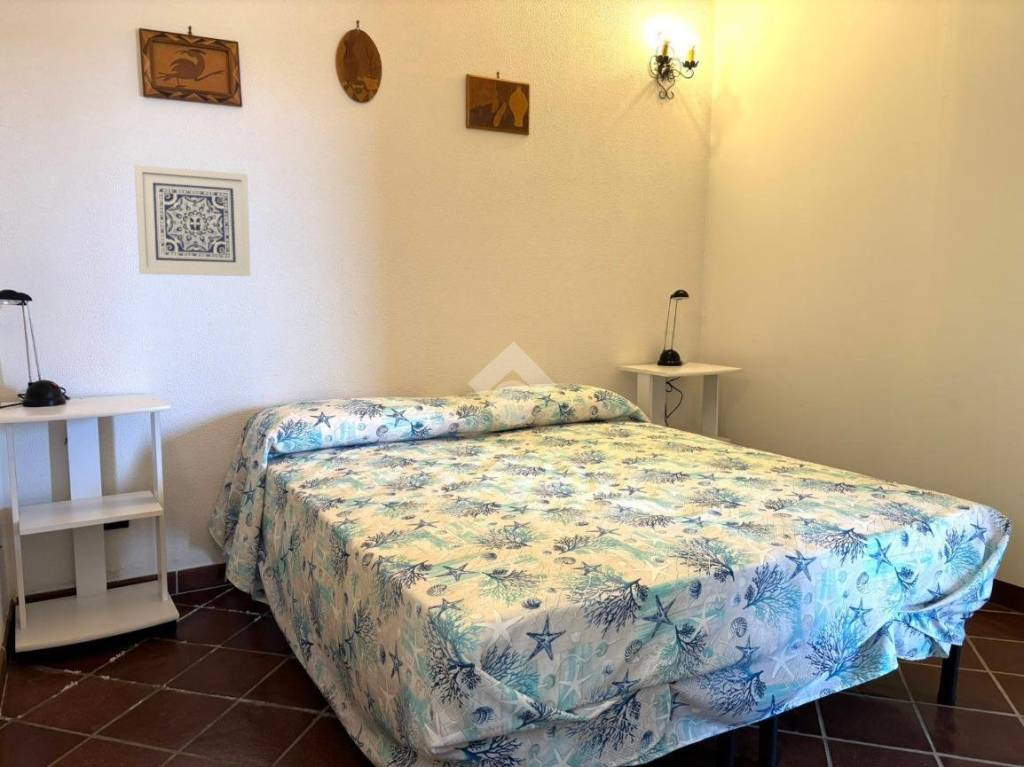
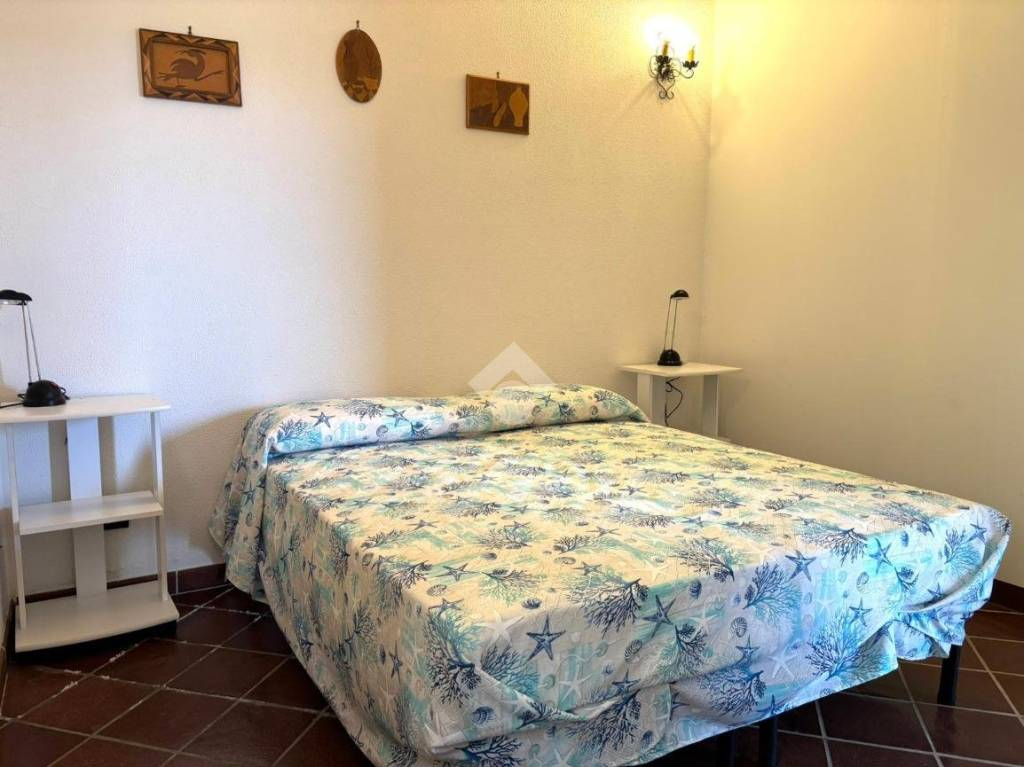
- wall art [134,164,251,277]
